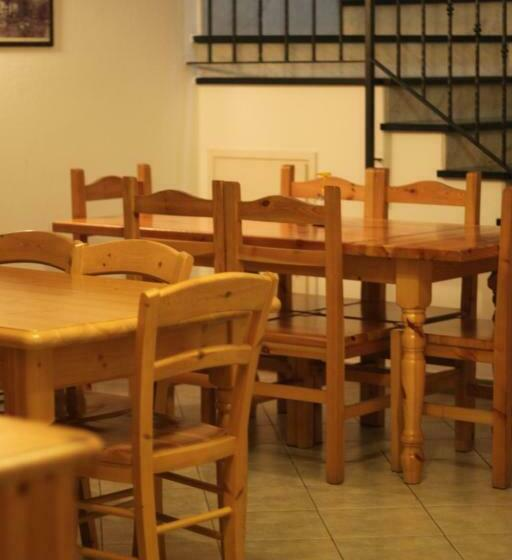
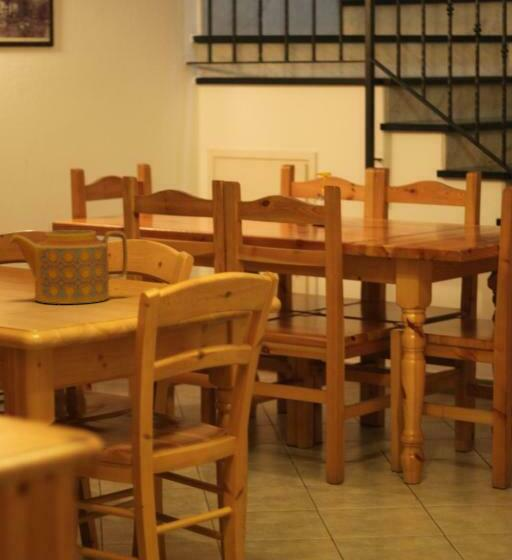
+ teapot [7,229,129,305]
